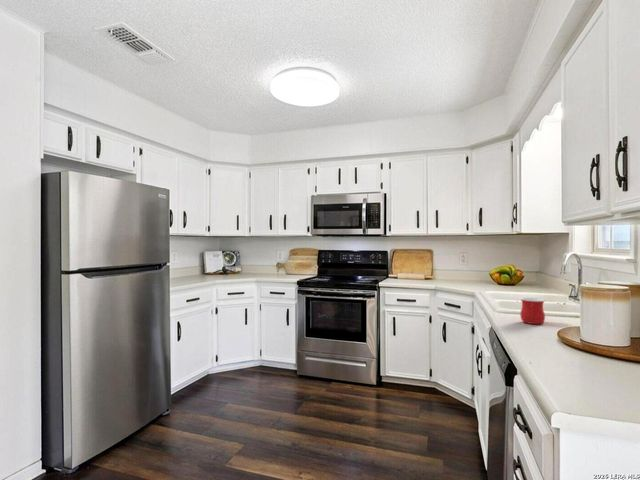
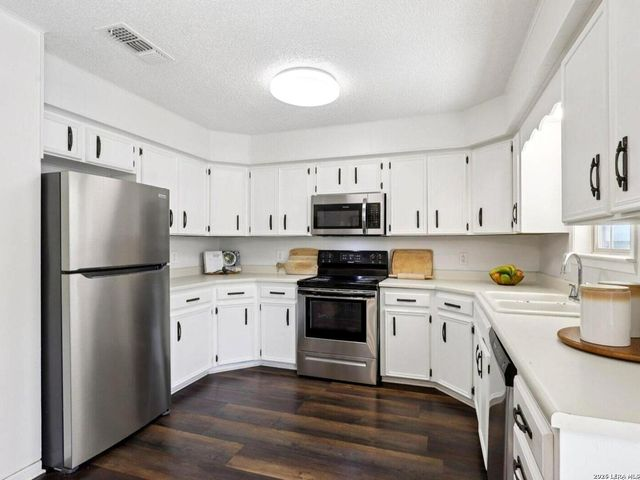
- mug [519,297,546,325]
